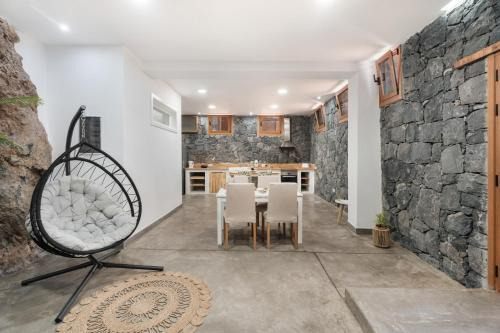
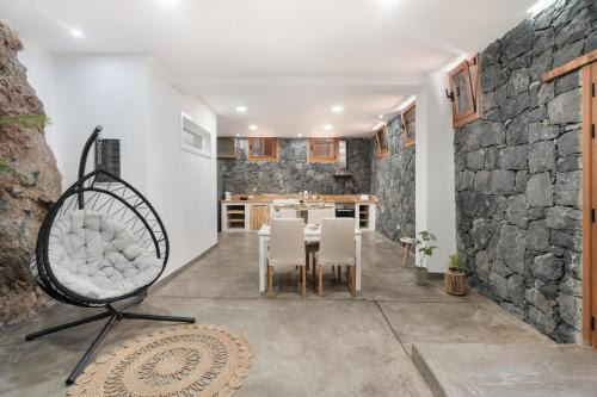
+ house plant [408,230,439,286]
